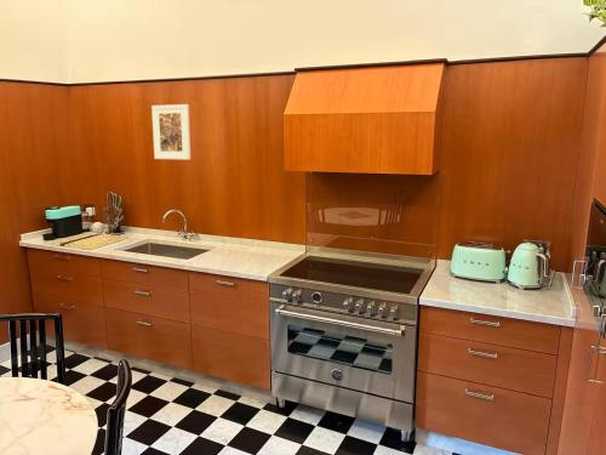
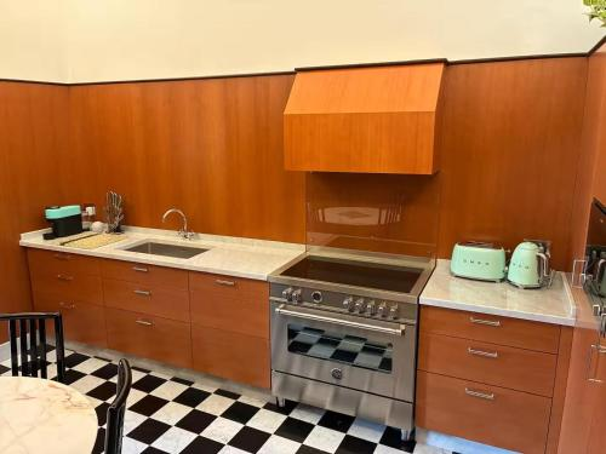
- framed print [150,103,191,160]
